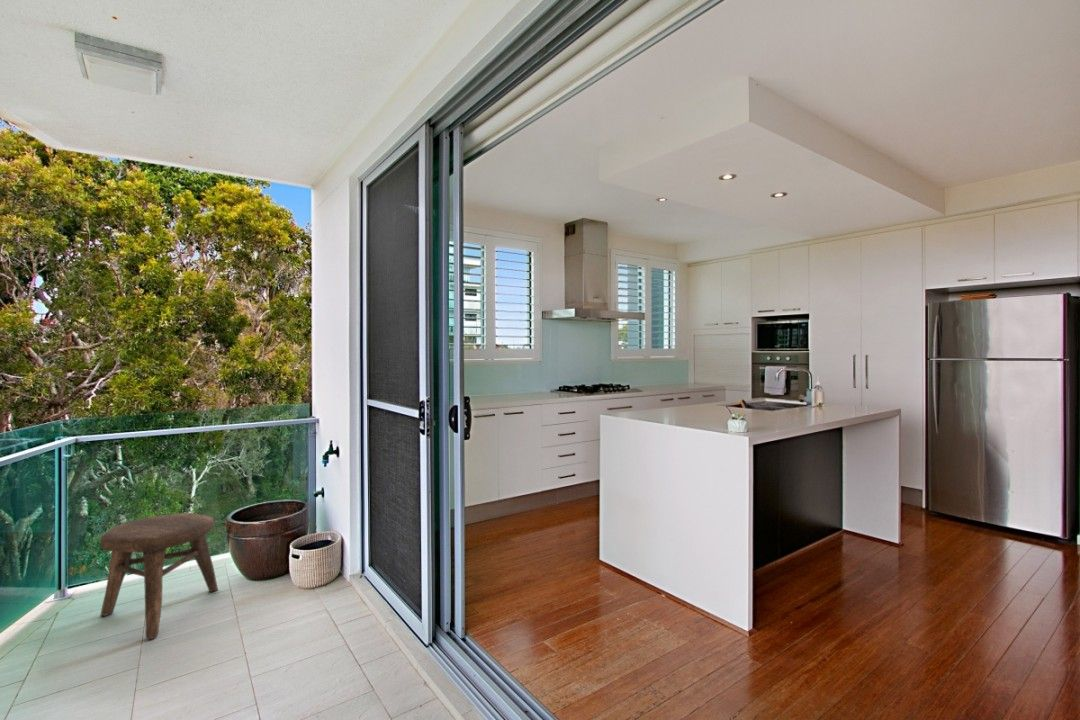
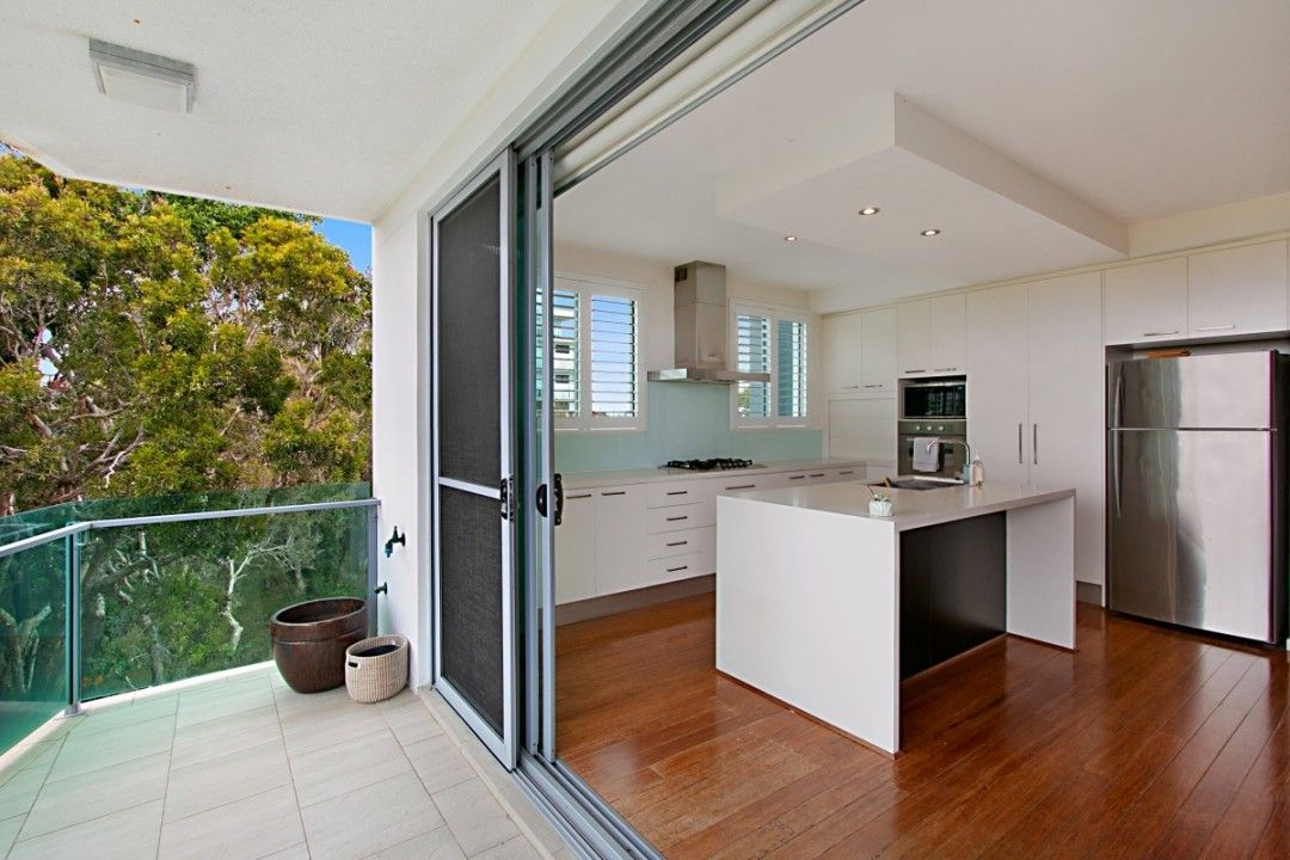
- stool [99,512,219,640]
